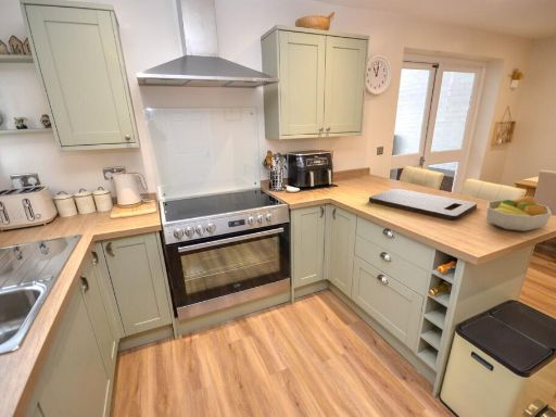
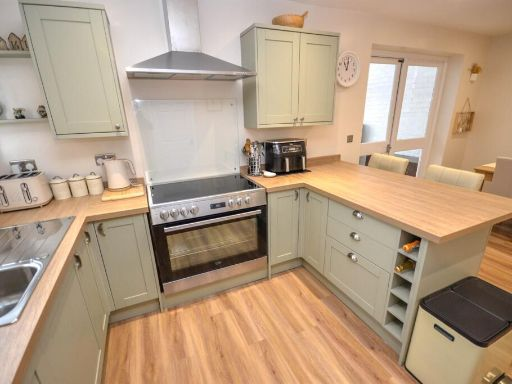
- fruit bowl [485,194,553,232]
- cutting board [368,188,478,222]
